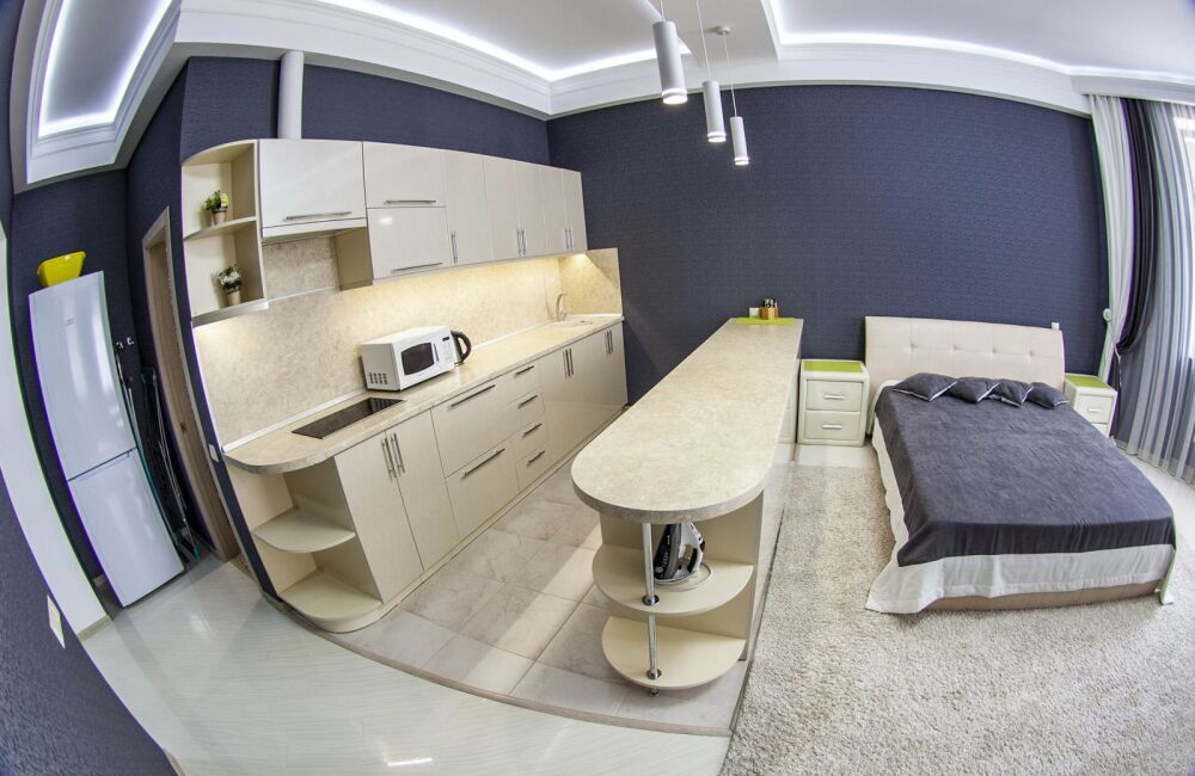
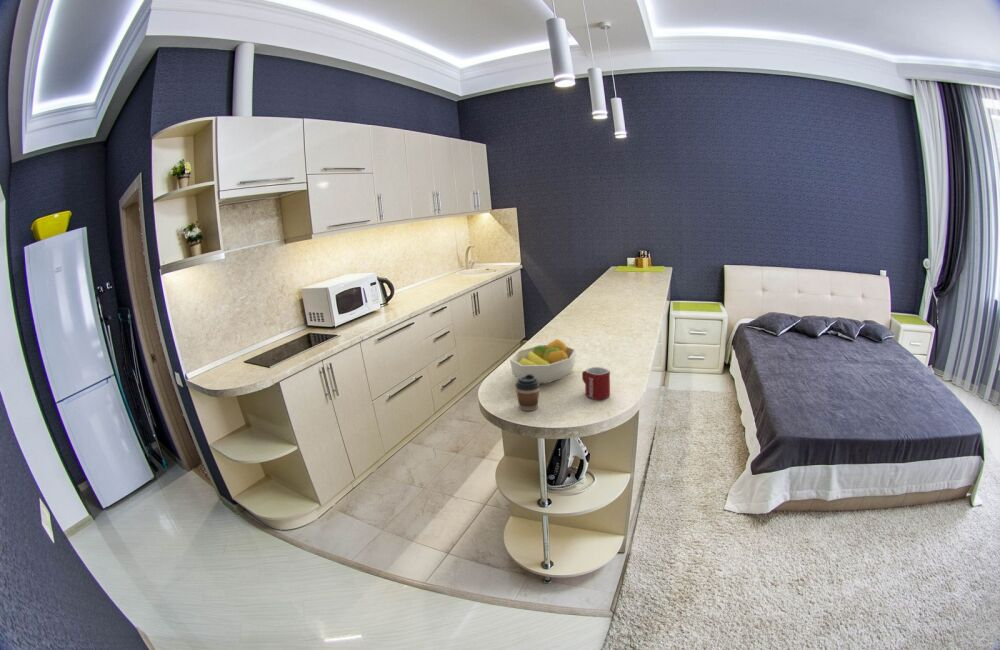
+ fruit bowl [509,338,577,384]
+ coffee cup [514,374,541,412]
+ mug [581,366,611,401]
